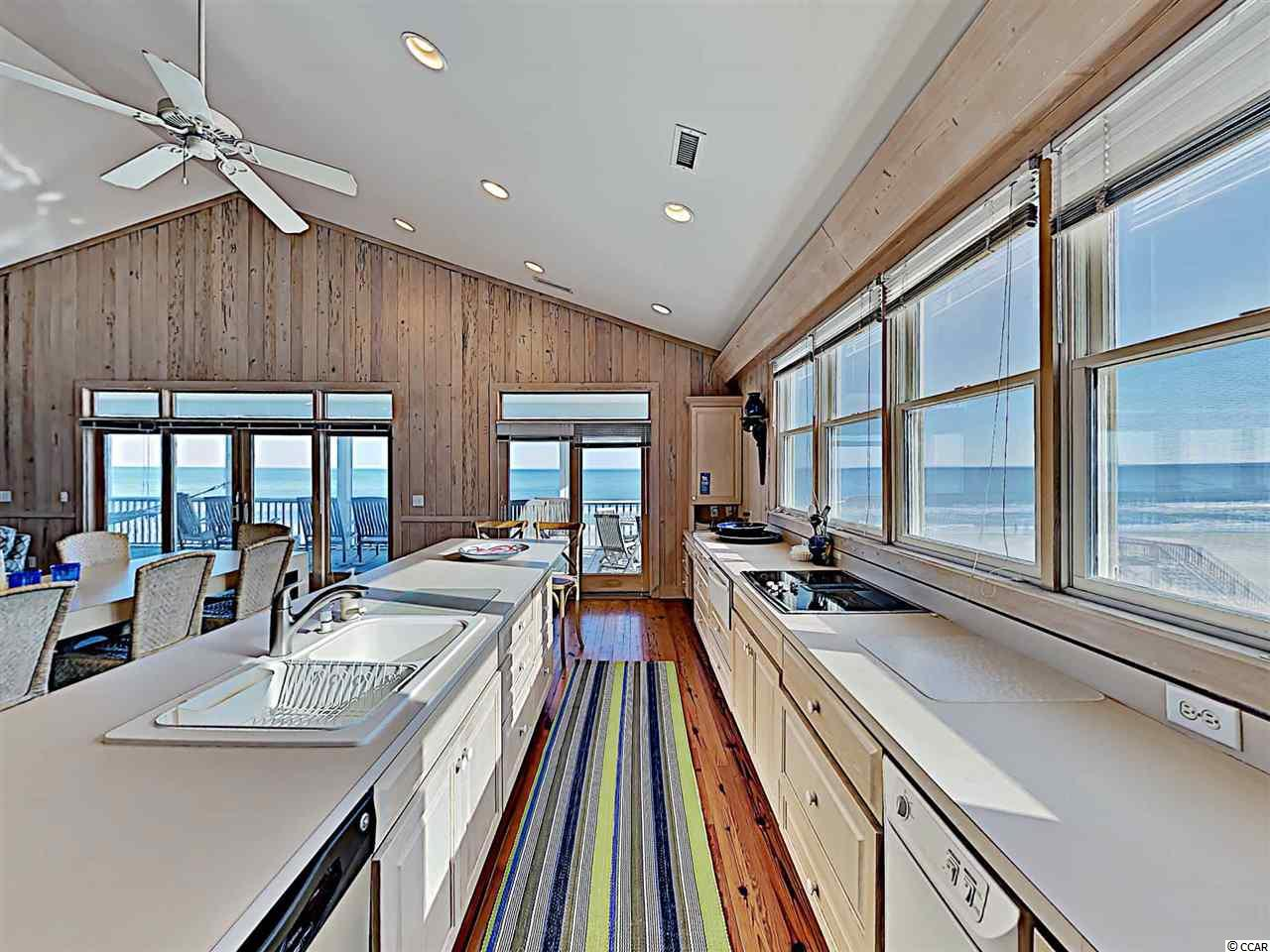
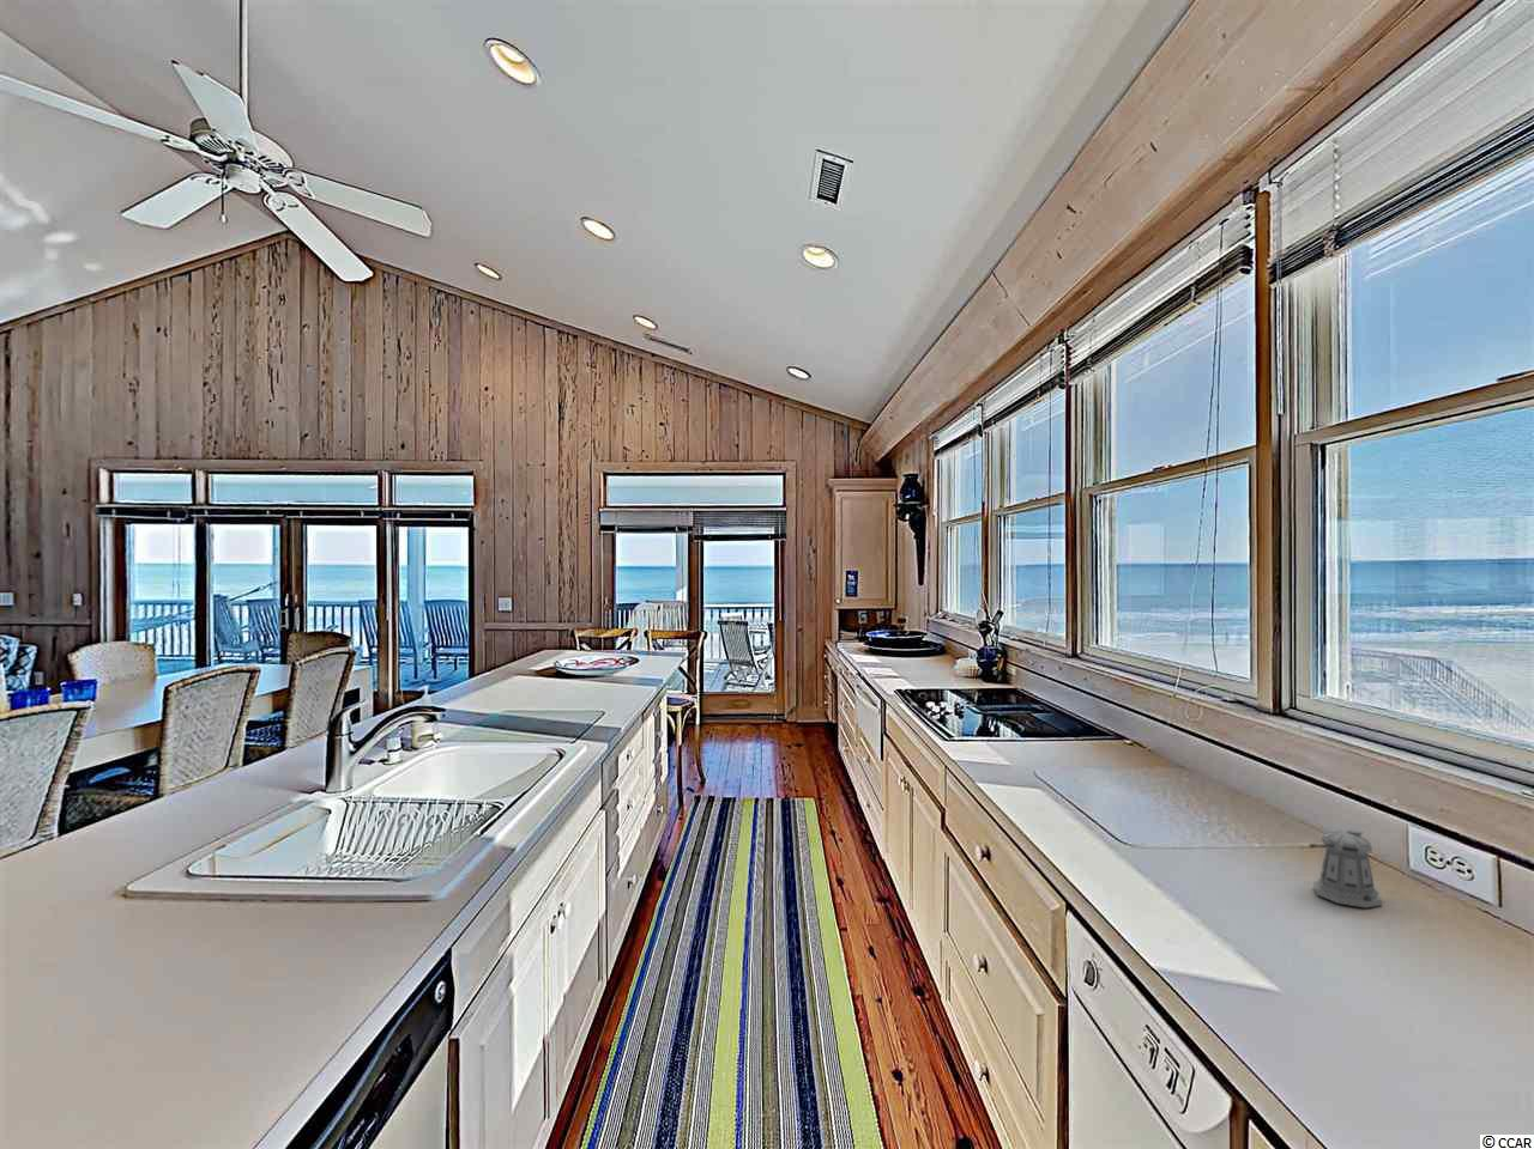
+ pepper shaker [1307,828,1383,910]
